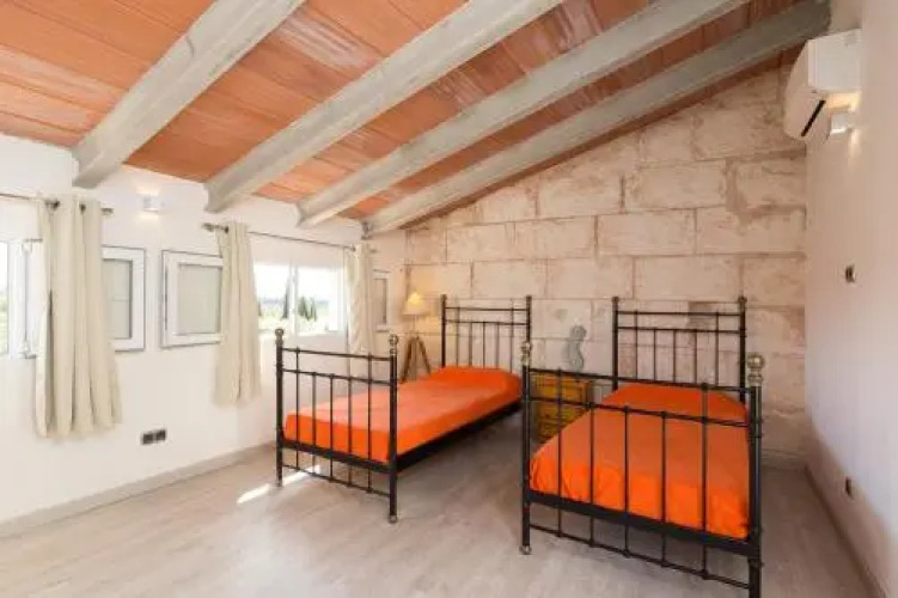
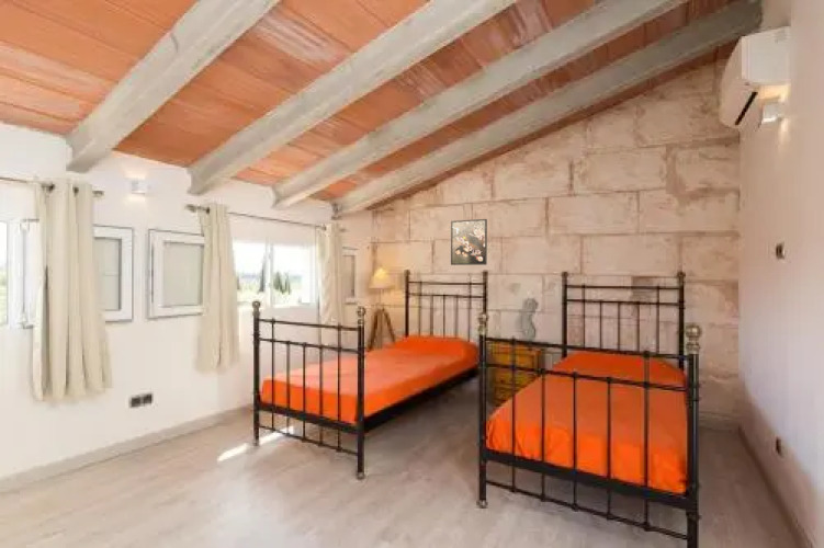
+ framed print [450,218,488,266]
